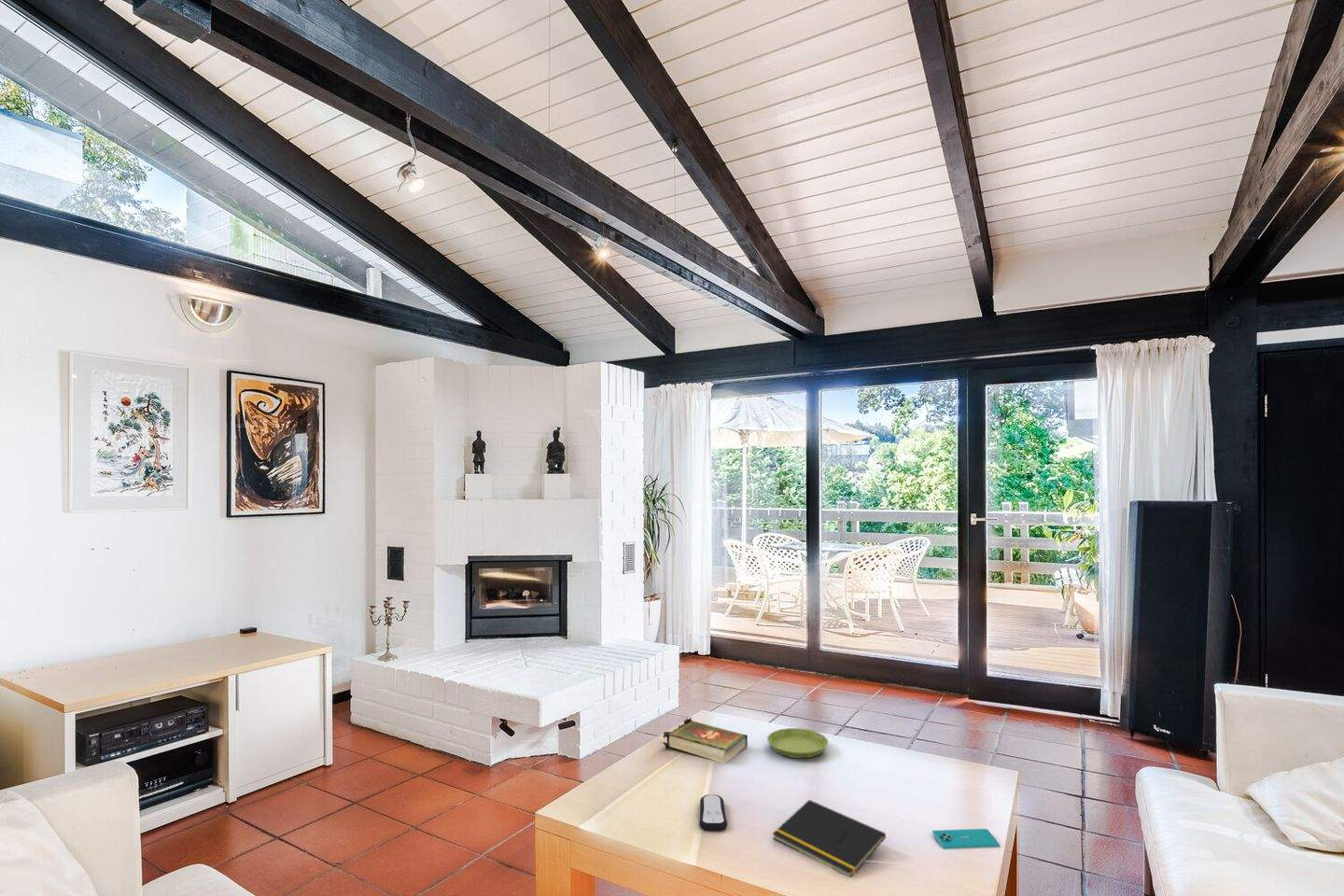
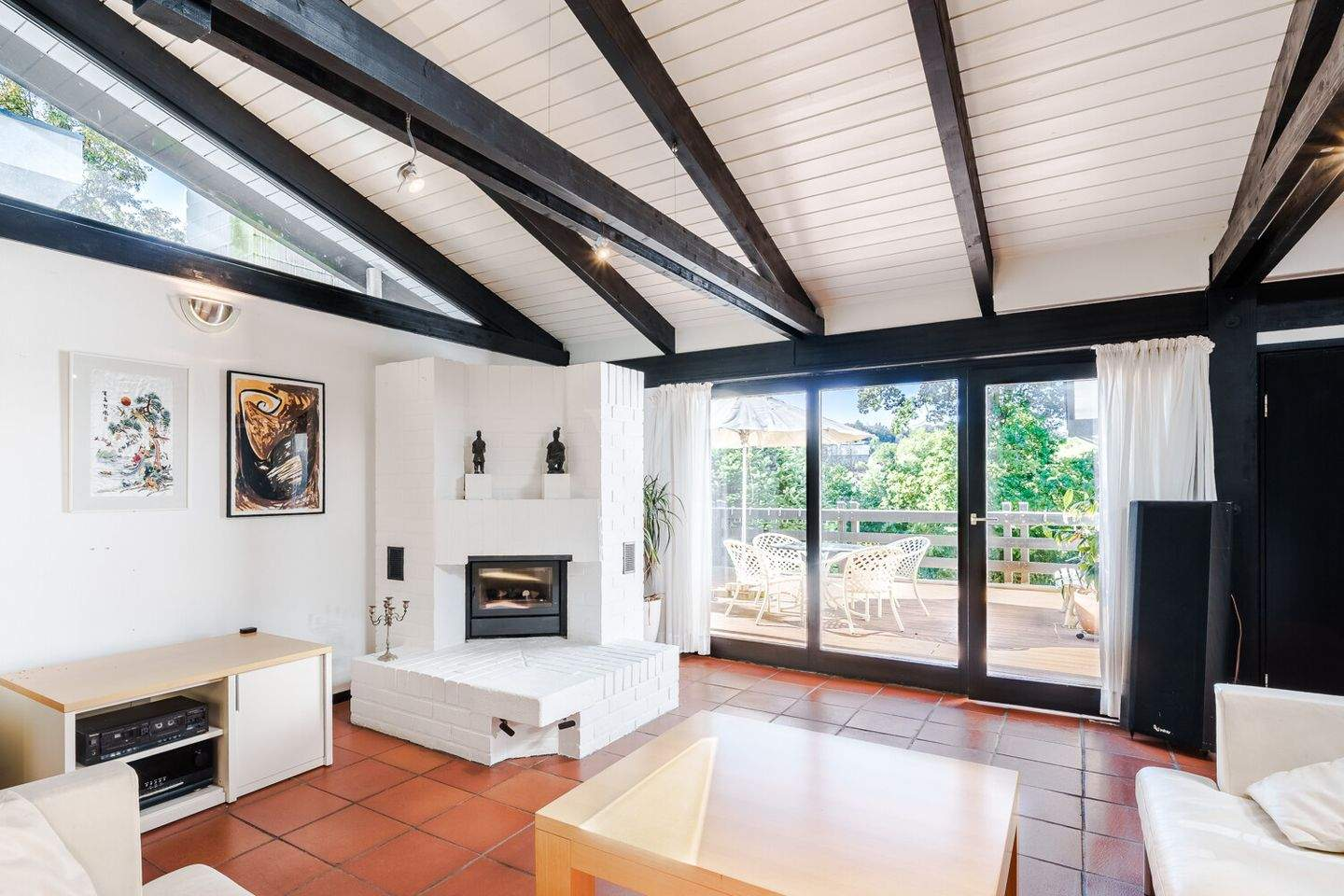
- saucer [766,727,829,759]
- smartphone [931,828,1001,850]
- remote control [698,793,728,832]
- book [660,717,749,764]
- notepad [772,799,887,878]
